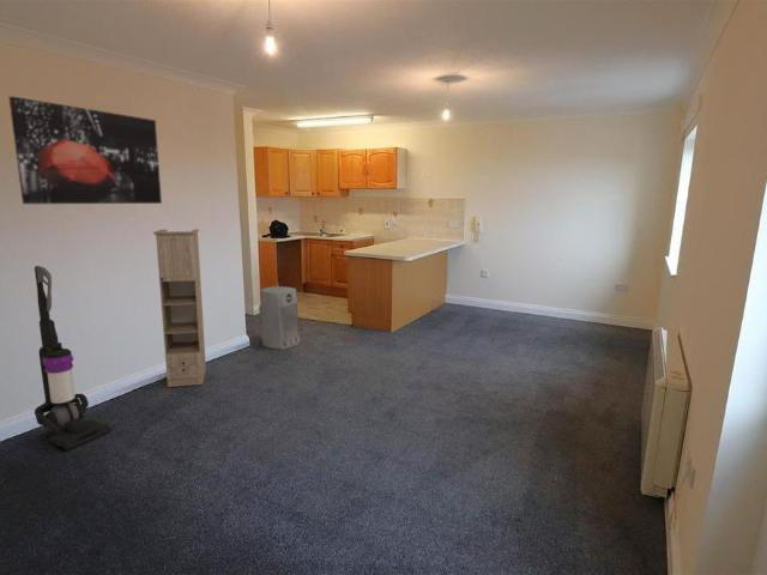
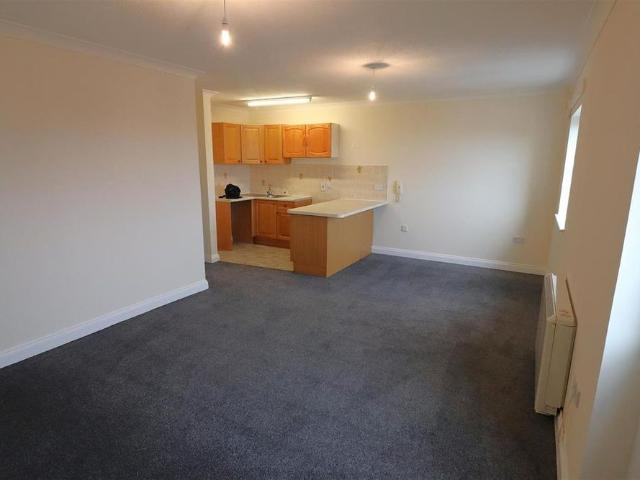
- vacuum cleaner [34,265,111,452]
- wall art [7,96,163,205]
- air purifier [258,285,301,351]
- storage cabinet [152,229,207,388]
